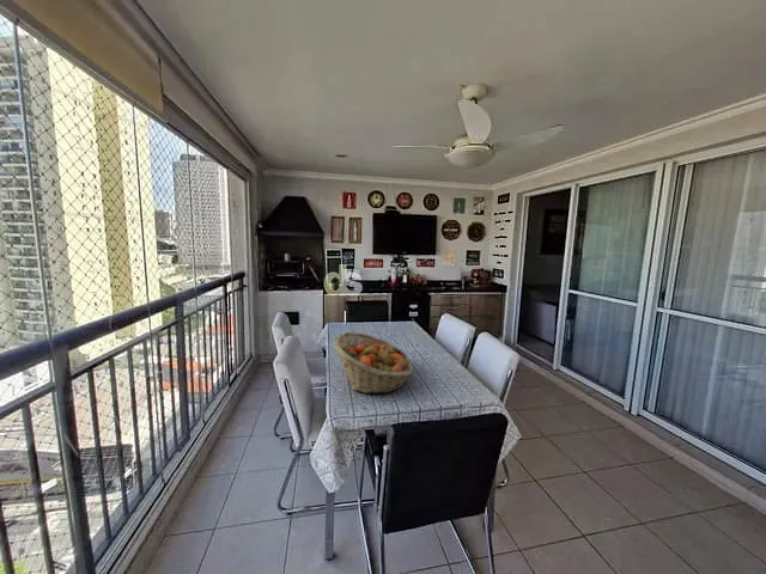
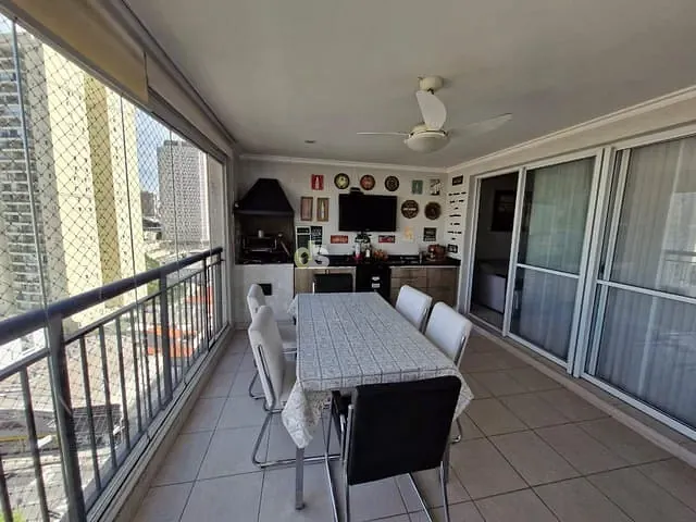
- fruit basket [333,331,414,395]
